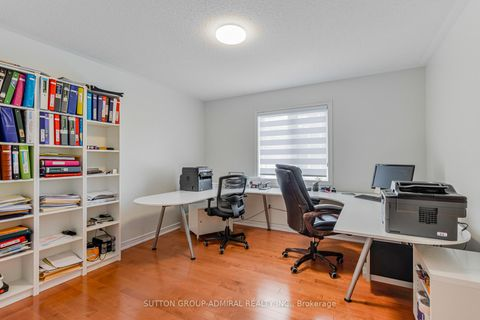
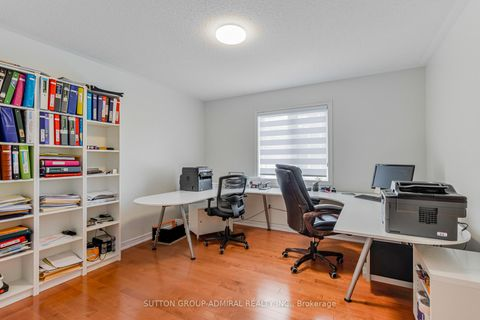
+ storage bin [151,218,190,246]
